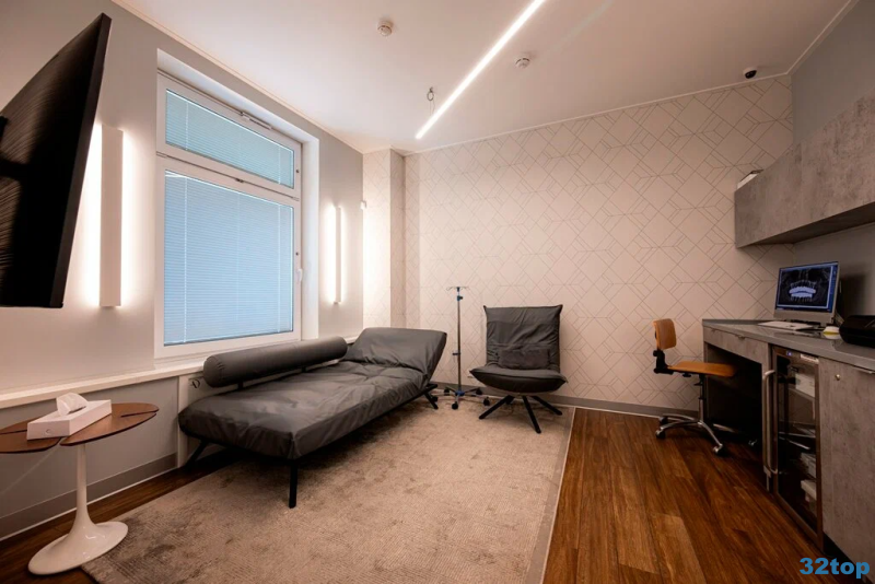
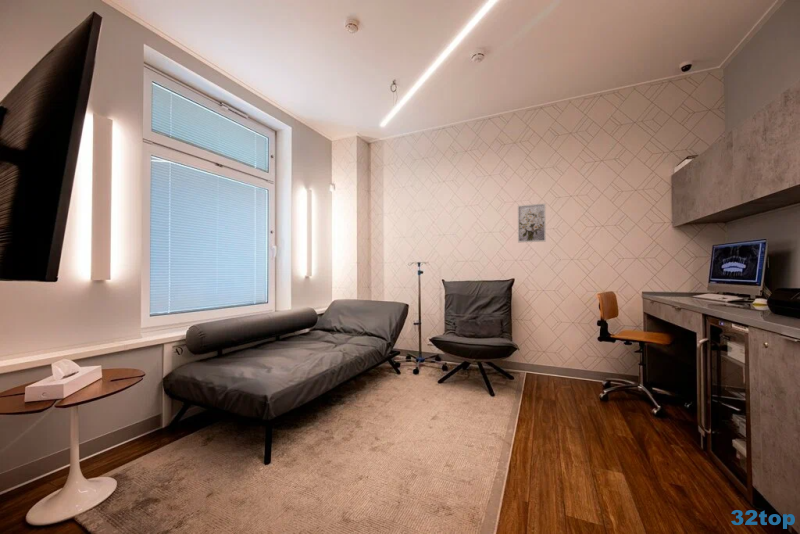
+ wall art [517,202,547,243]
